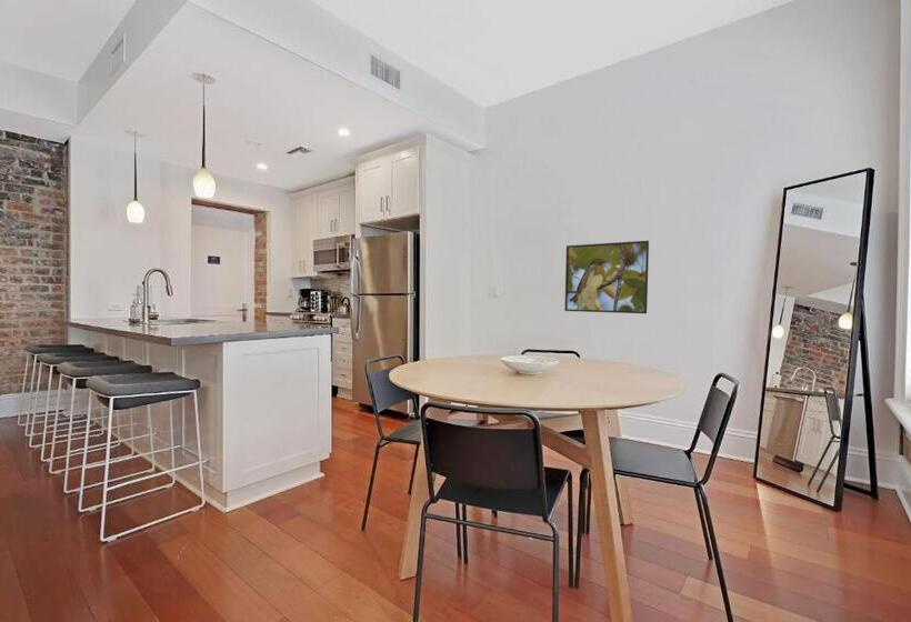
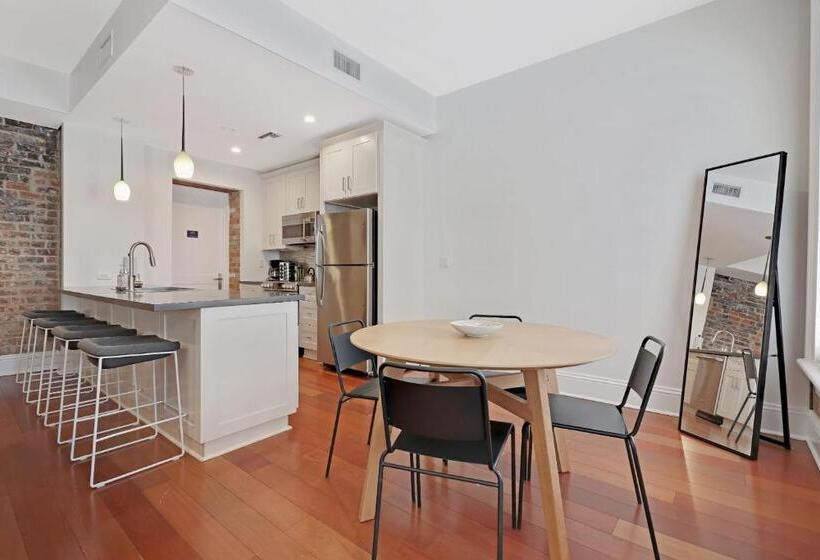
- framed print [563,240,650,314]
